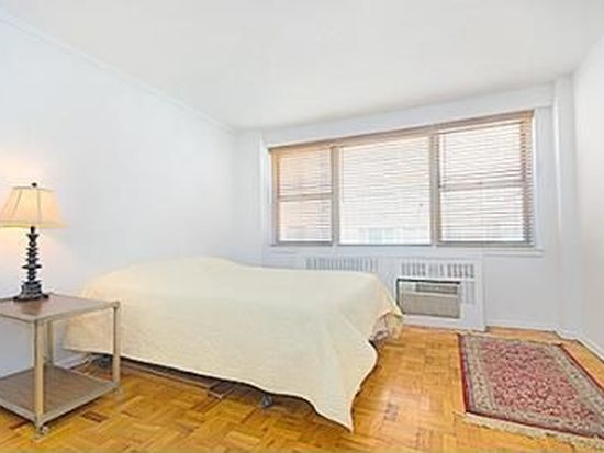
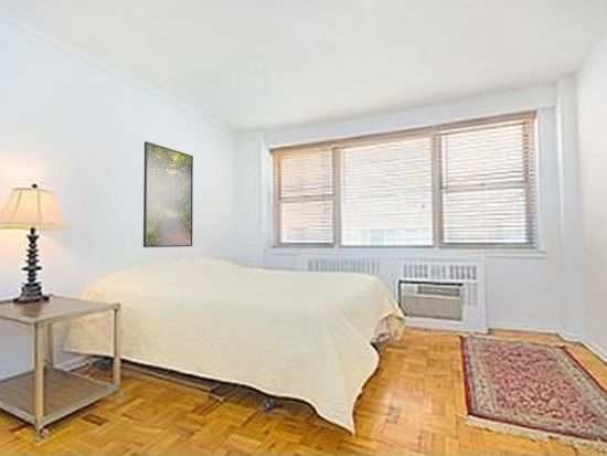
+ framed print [142,140,194,248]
